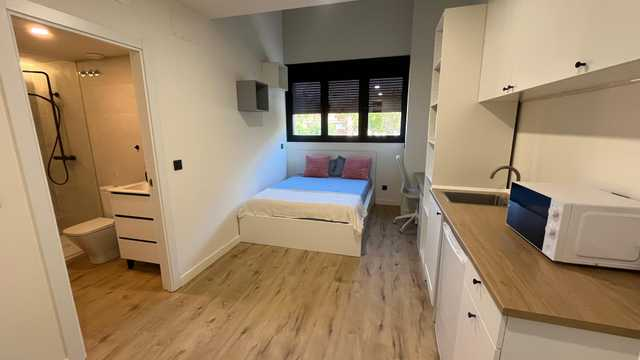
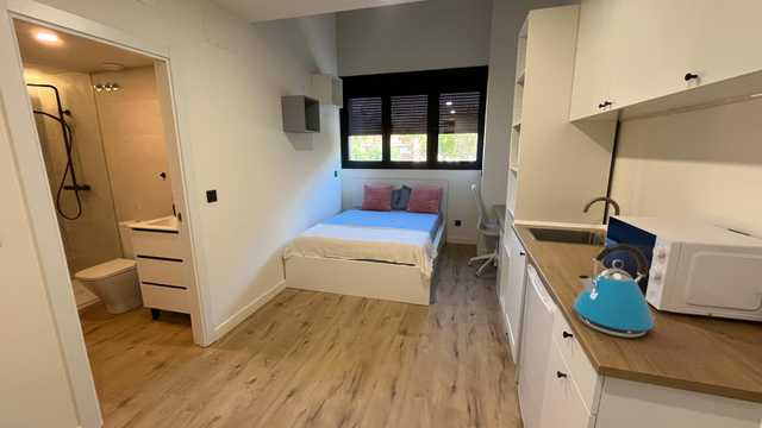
+ kettle [573,243,656,339]
